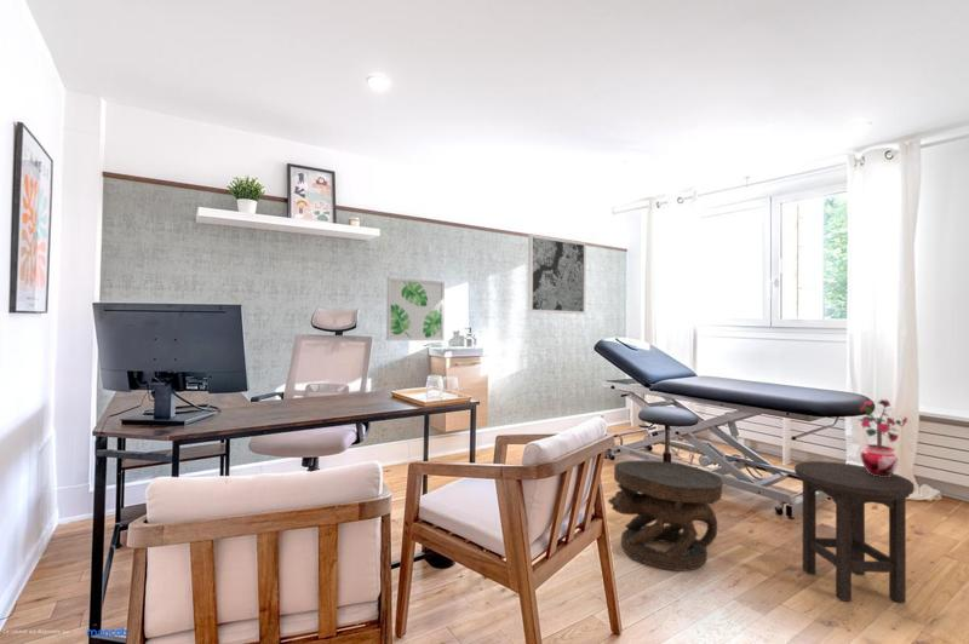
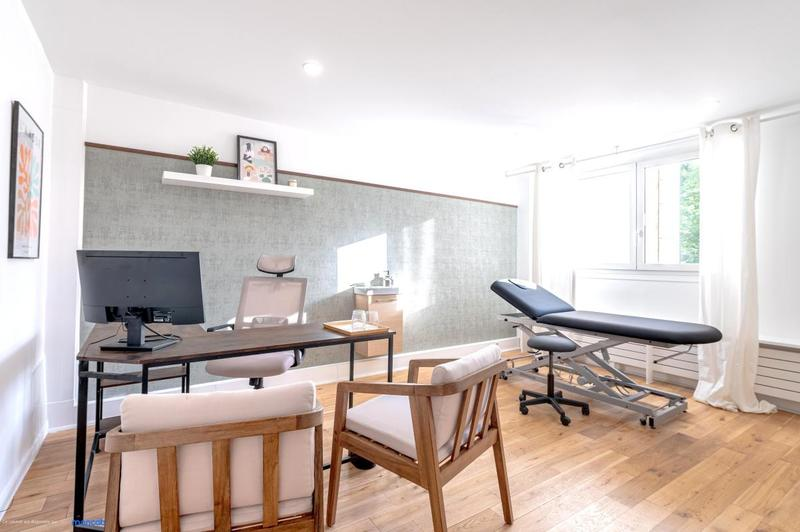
- side table [607,459,724,571]
- wall art [385,276,446,341]
- wall art [527,234,587,315]
- potted plant [855,398,911,477]
- stool [793,460,916,604]
